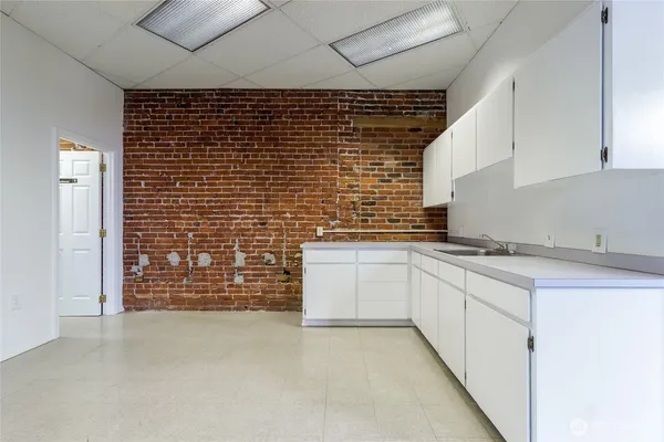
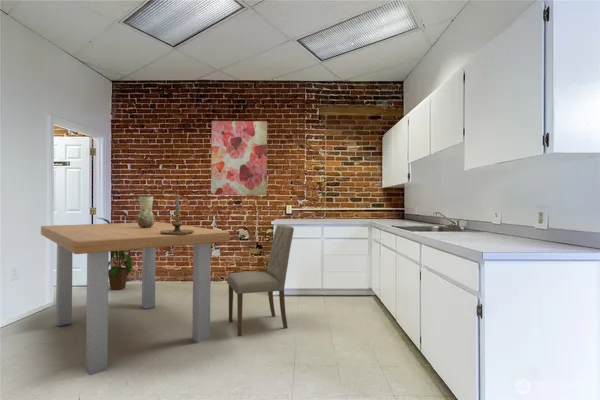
+ candle holder [160,195,194,234]
+ dining table [40,221,230,376]
+ dining chair [226,223,295,337]
+ house plant [98,217,135,291]
+ wall art [210,120,268,196]
+ vase [137,195,155,228]
